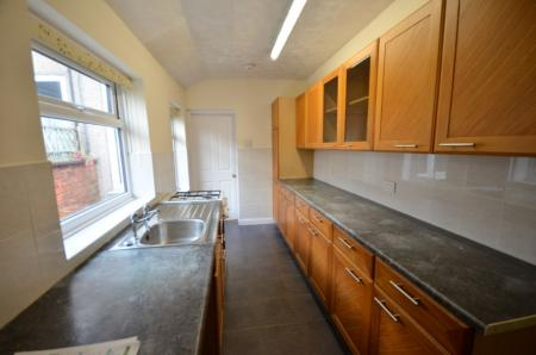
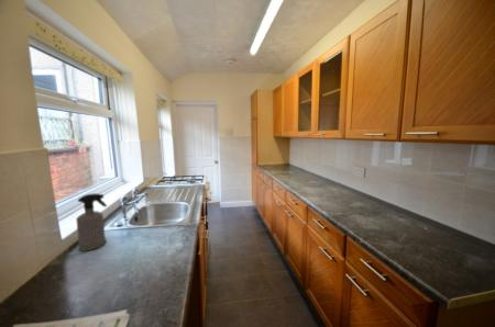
+ spray bottle [75,192,108,252]
